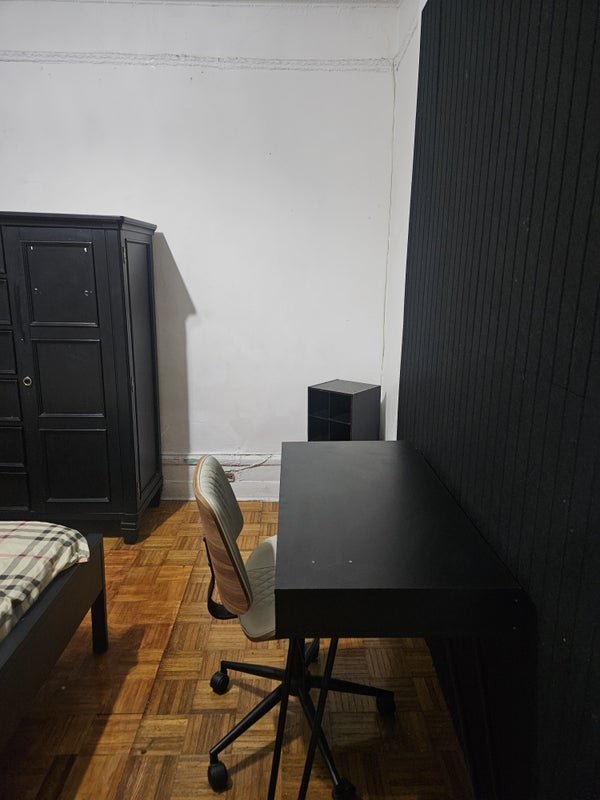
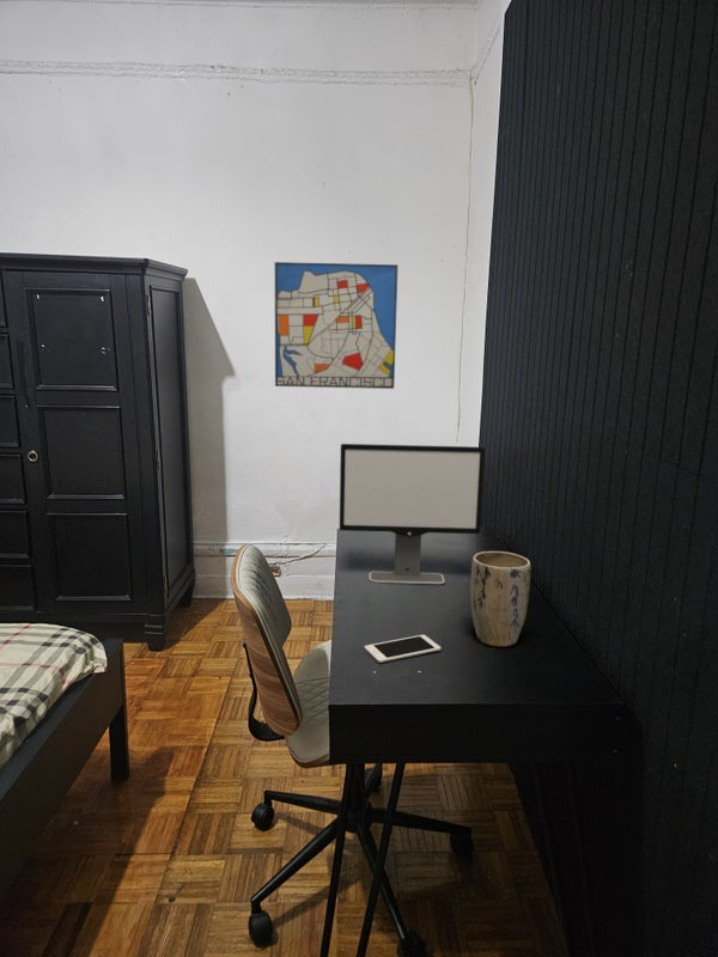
+ plant pot [469,550,531,647]
+ wall art [274,261,398,390]
+ cell phone [364,634,442,664]
+ computer monitor [339,443,486,585]
